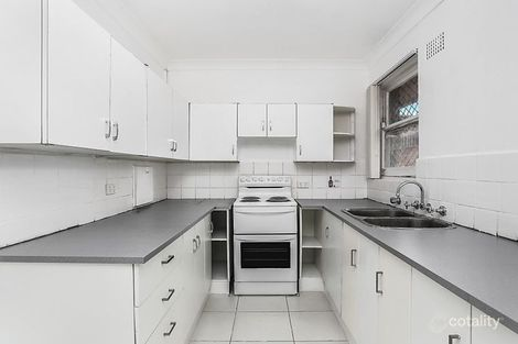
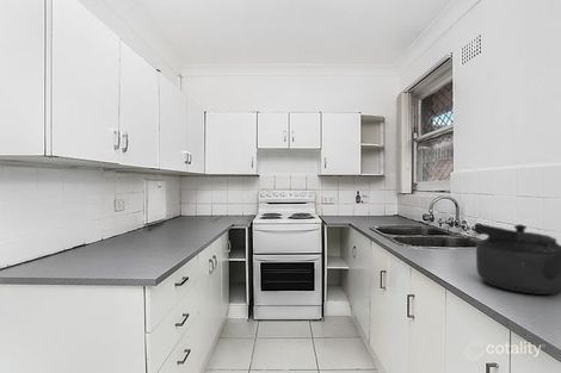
+ kettle [473,223,561,296]
